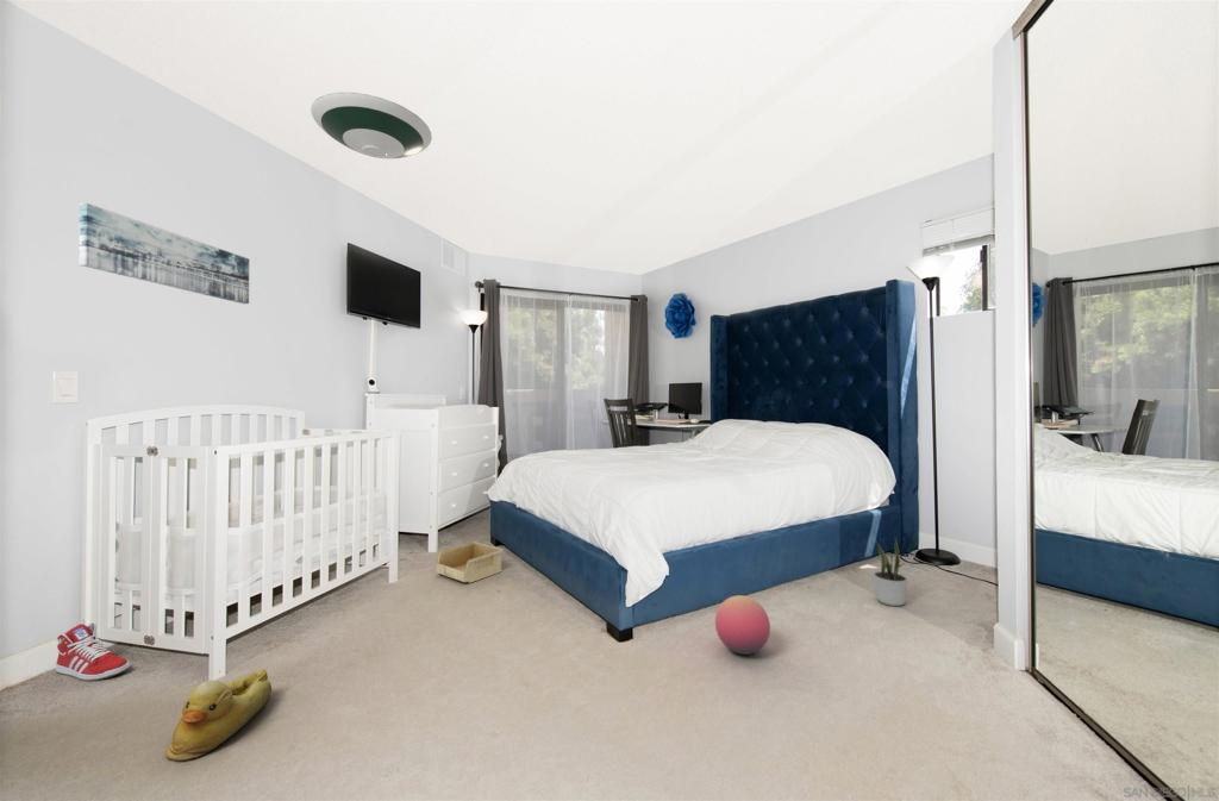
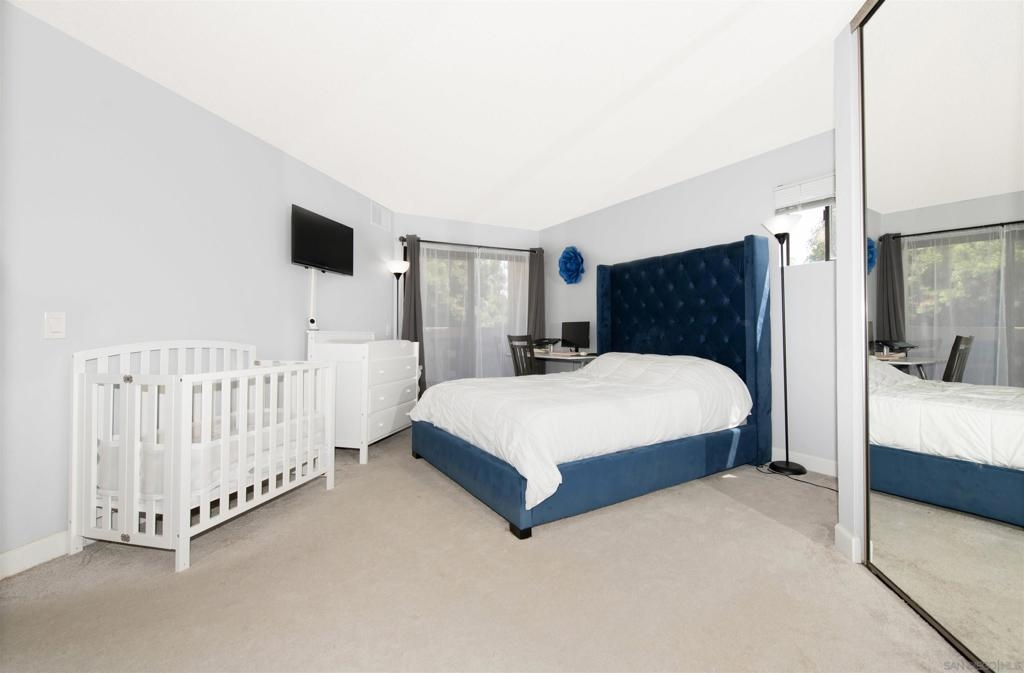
- storage bin [436,540,505,583]
- wall art [77,202,250,305]
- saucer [310,90,433,159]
- sneaker [55,621,131,682]
- ball [714,594,771,656]
- rubber duck [164,668,273,762]
- potted plant [871,538,909,607]
